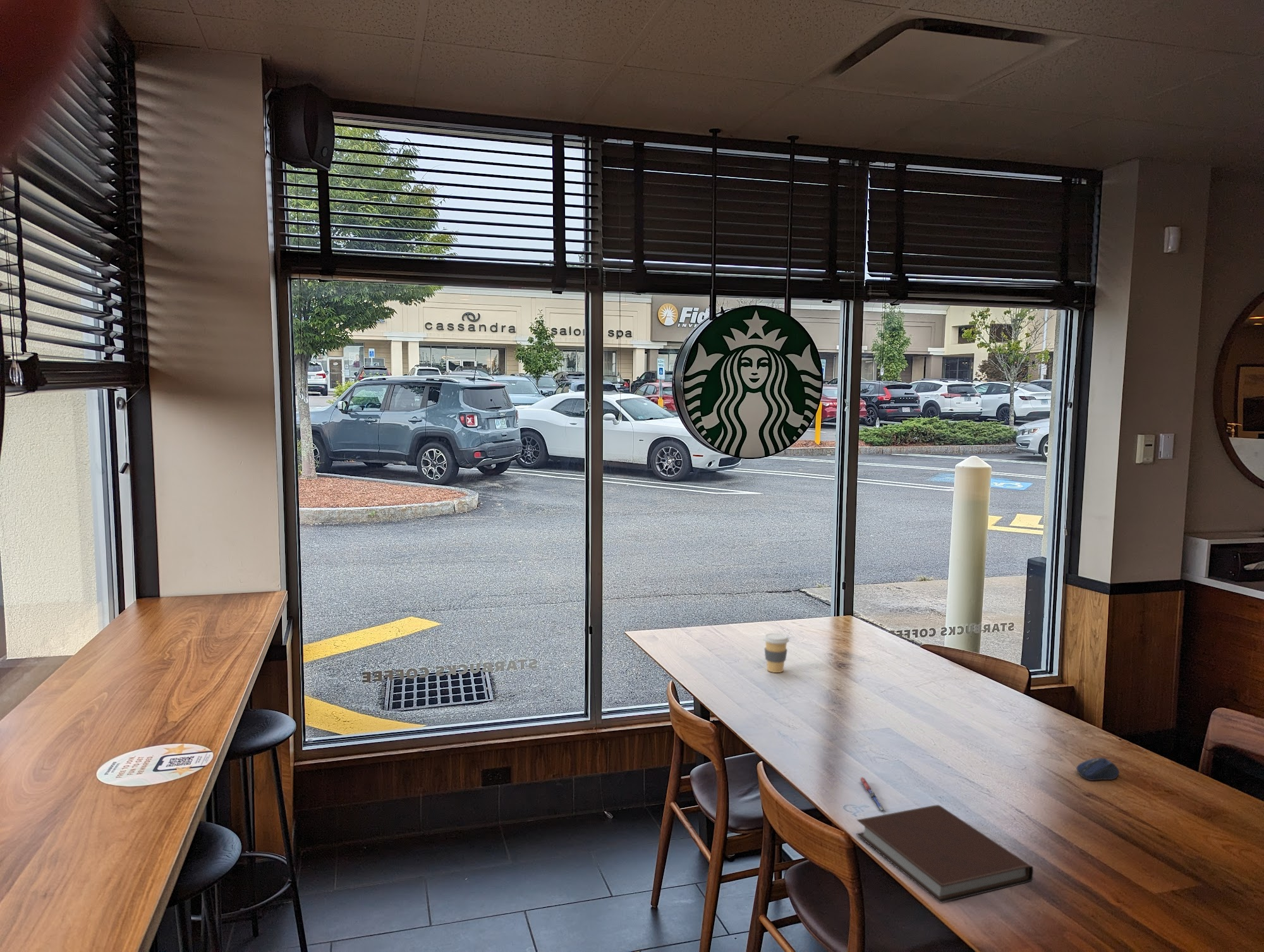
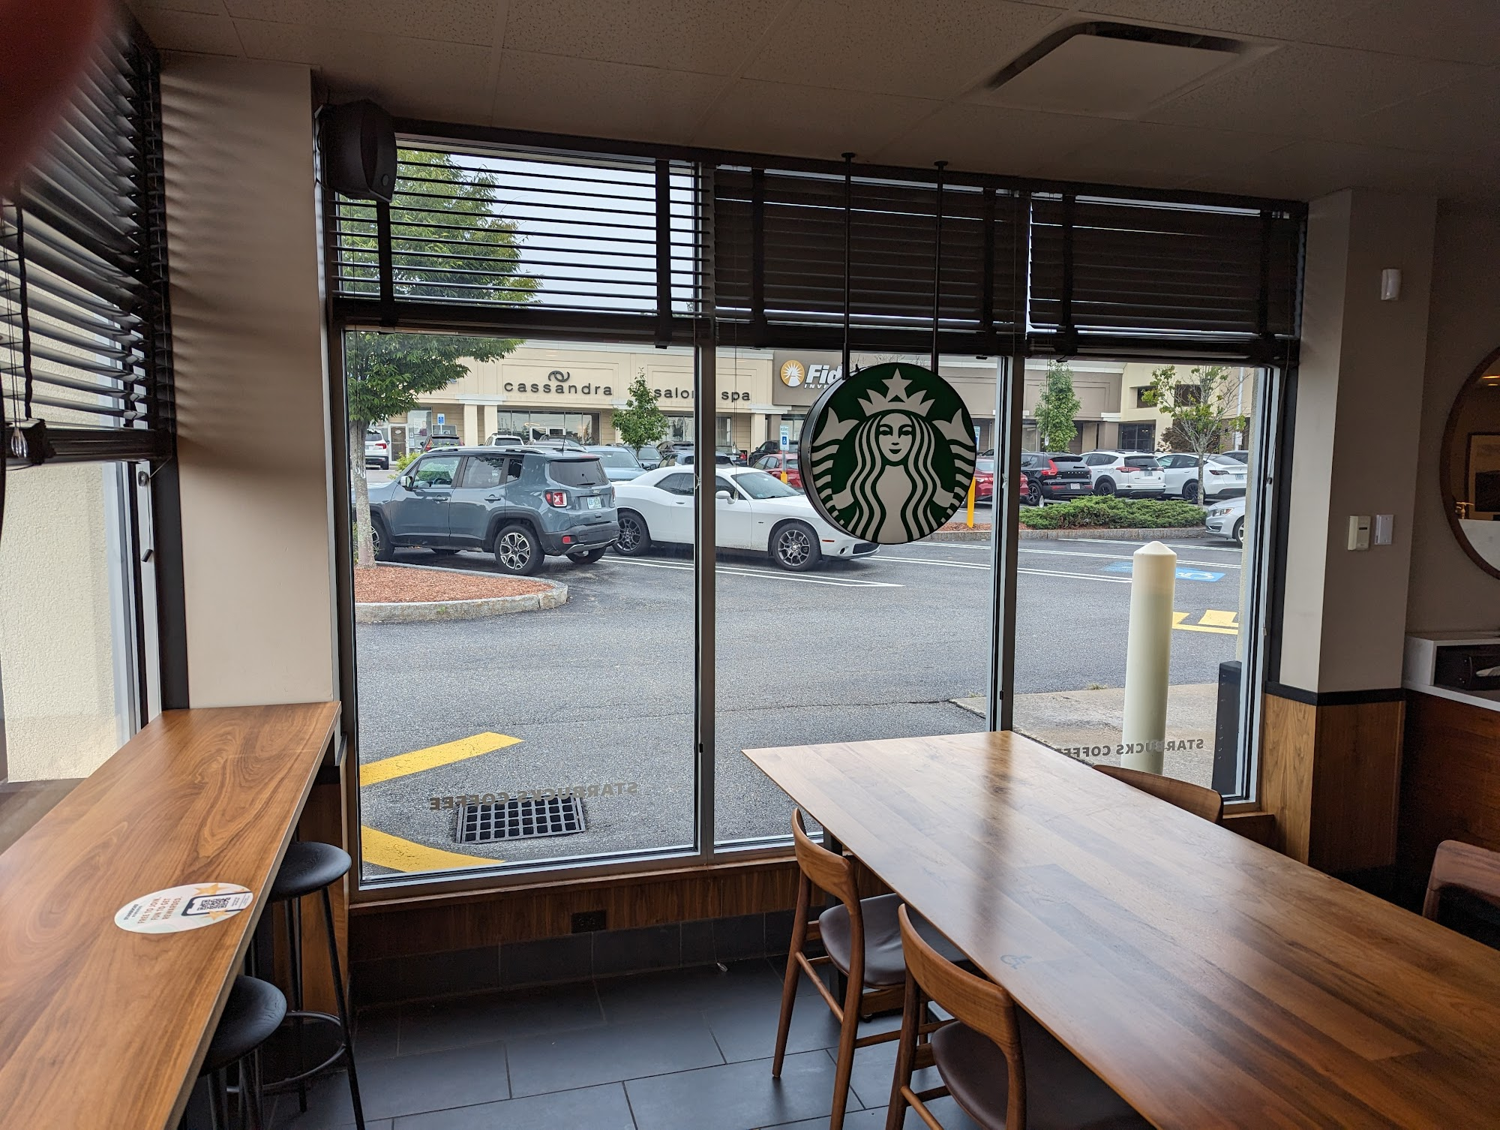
- computer mouse [1076,757,1120,781]
- pen [859,777,886,812]
- coffee cup [762,633,790,673]
- notebook [856,804,1034,903]
